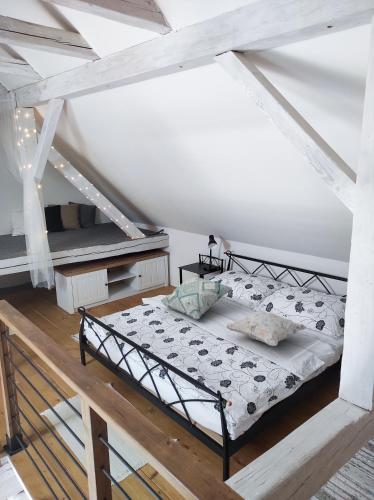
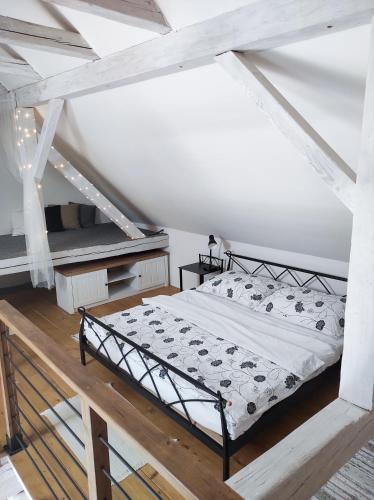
- decorative pillow [160,275,233,320]
- decorative pillow [224,310,308,347]
